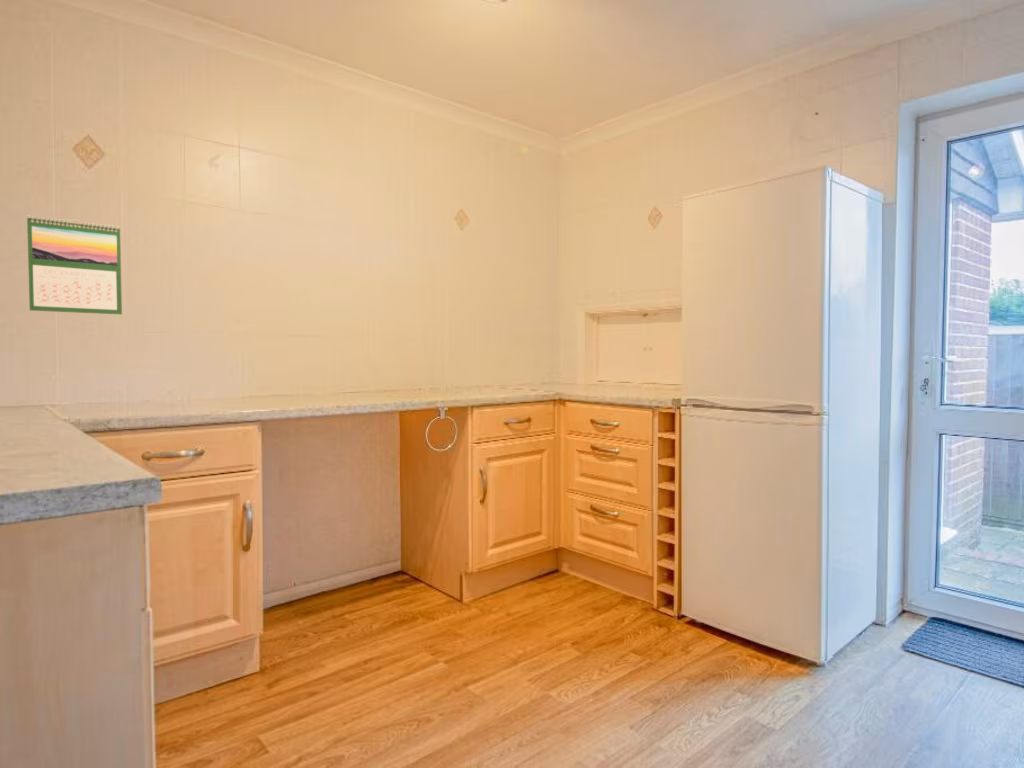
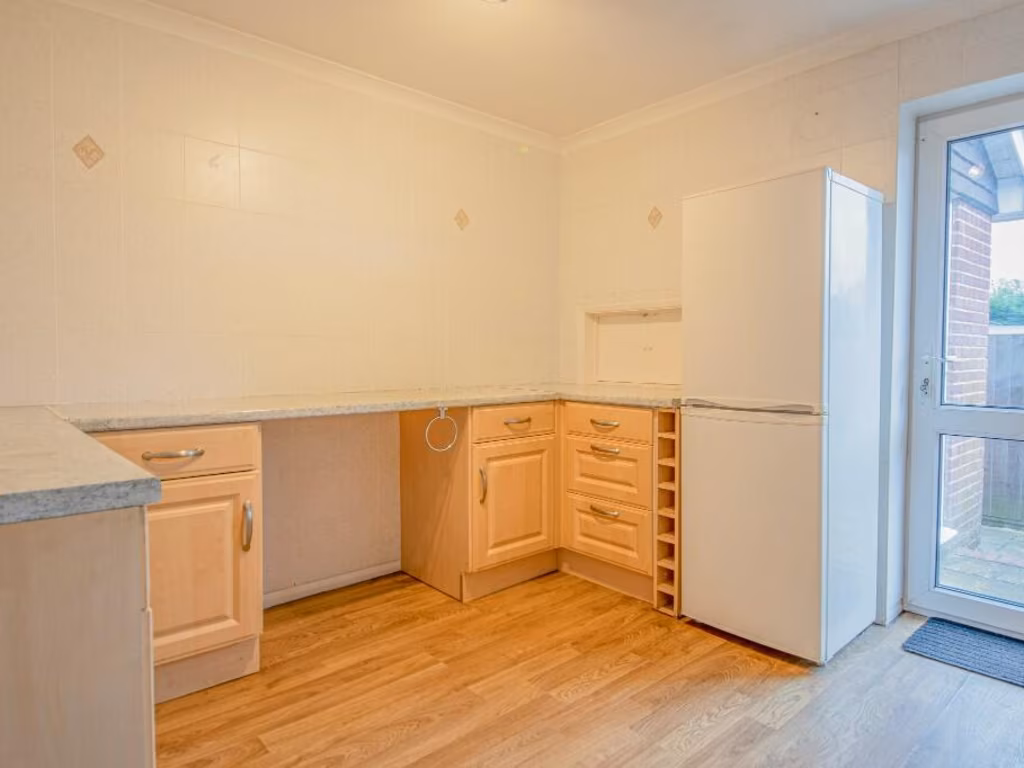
- calendar [26,214,123,316]
